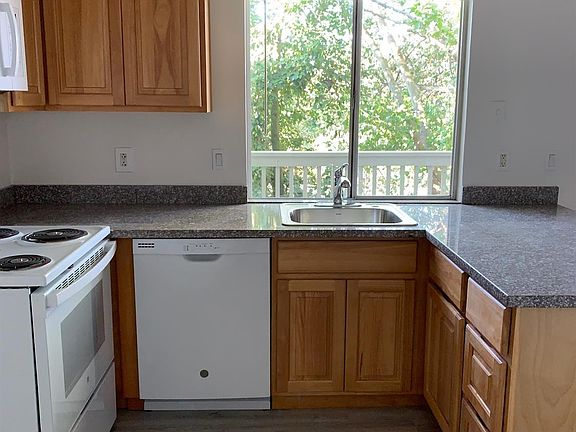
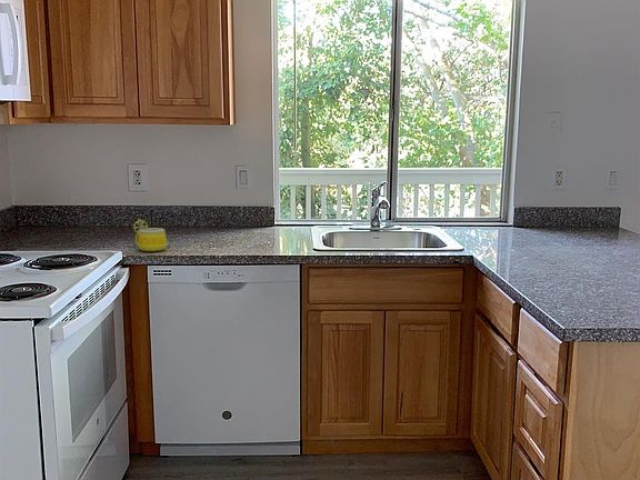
+ mug [133,218,168,252]
